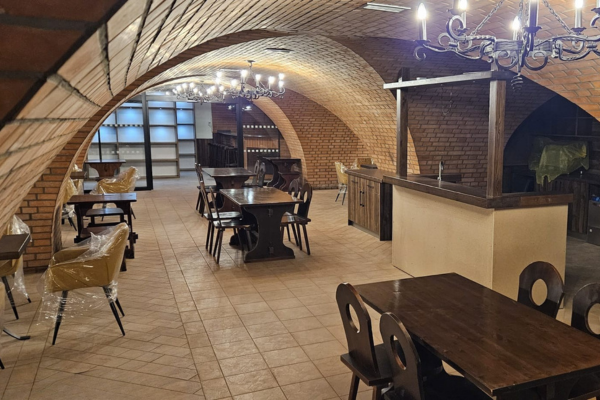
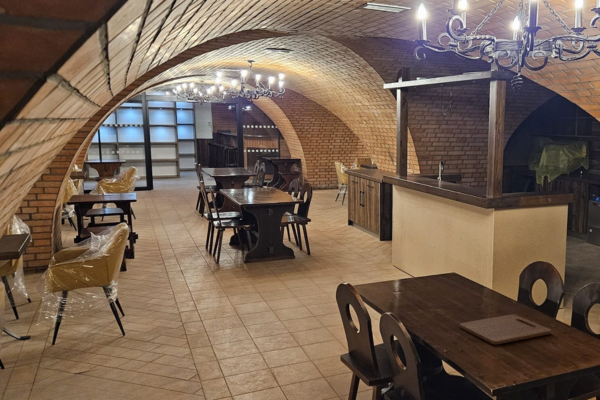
+ cutting board [459,313,552,346]
